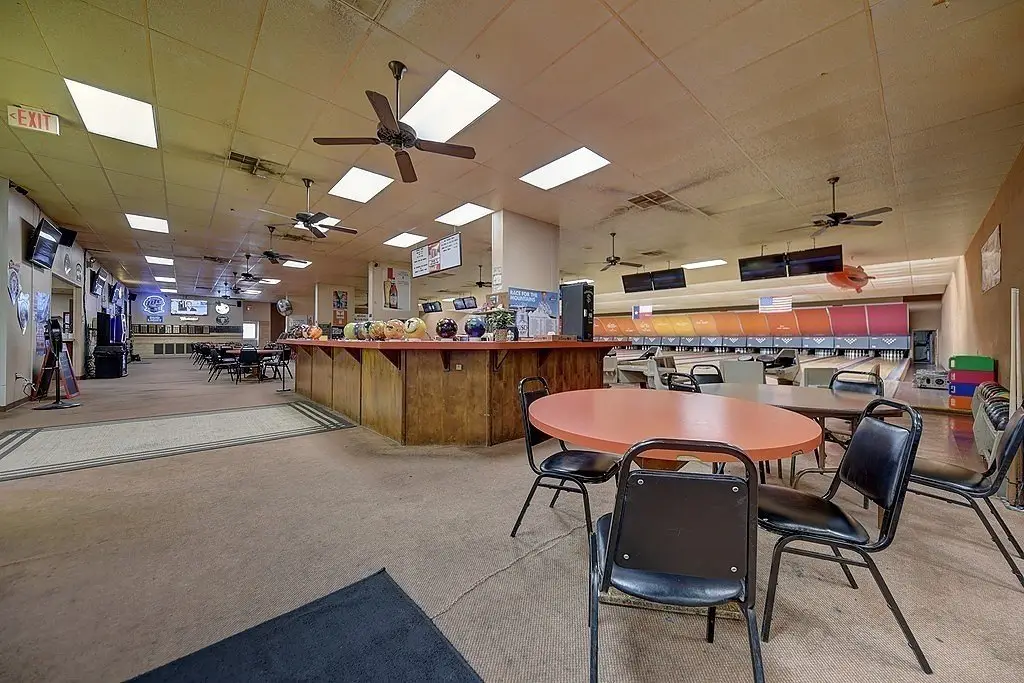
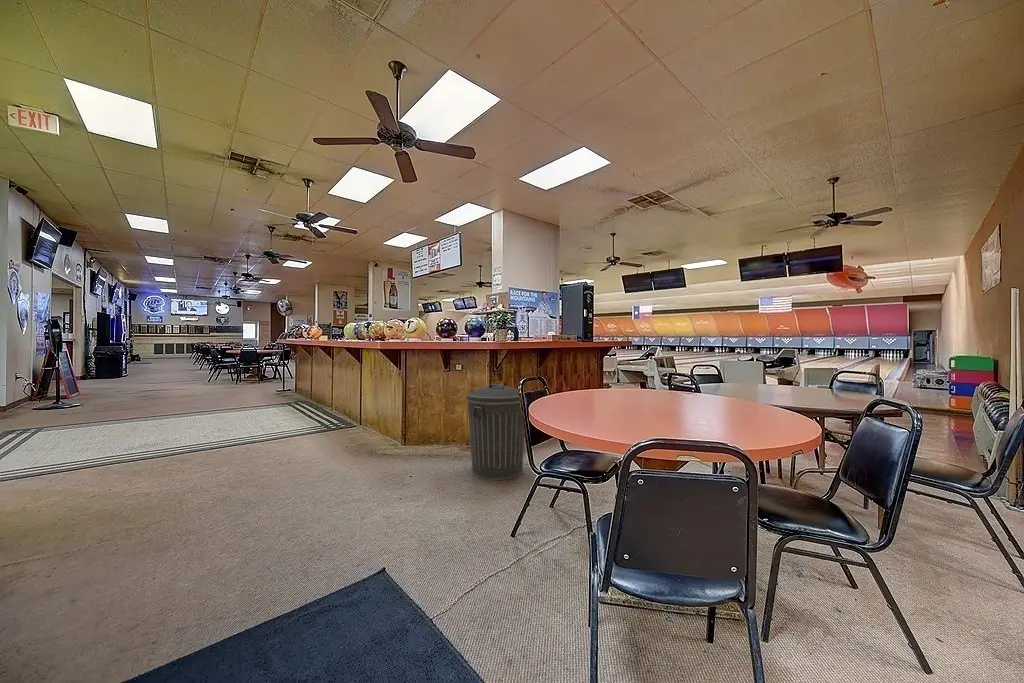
+ trash can [466,383,525,481]
